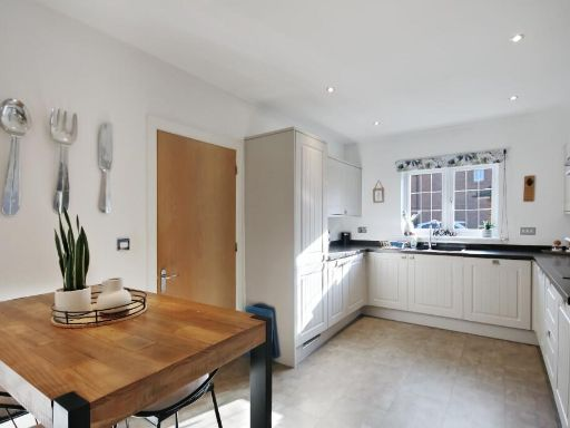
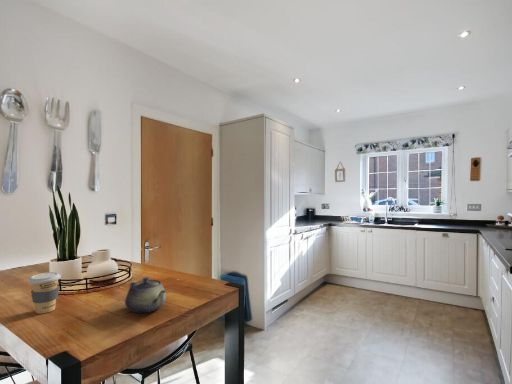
+ teapot [124,276,167,314]
+ coffee cup [27,271,62,315]
